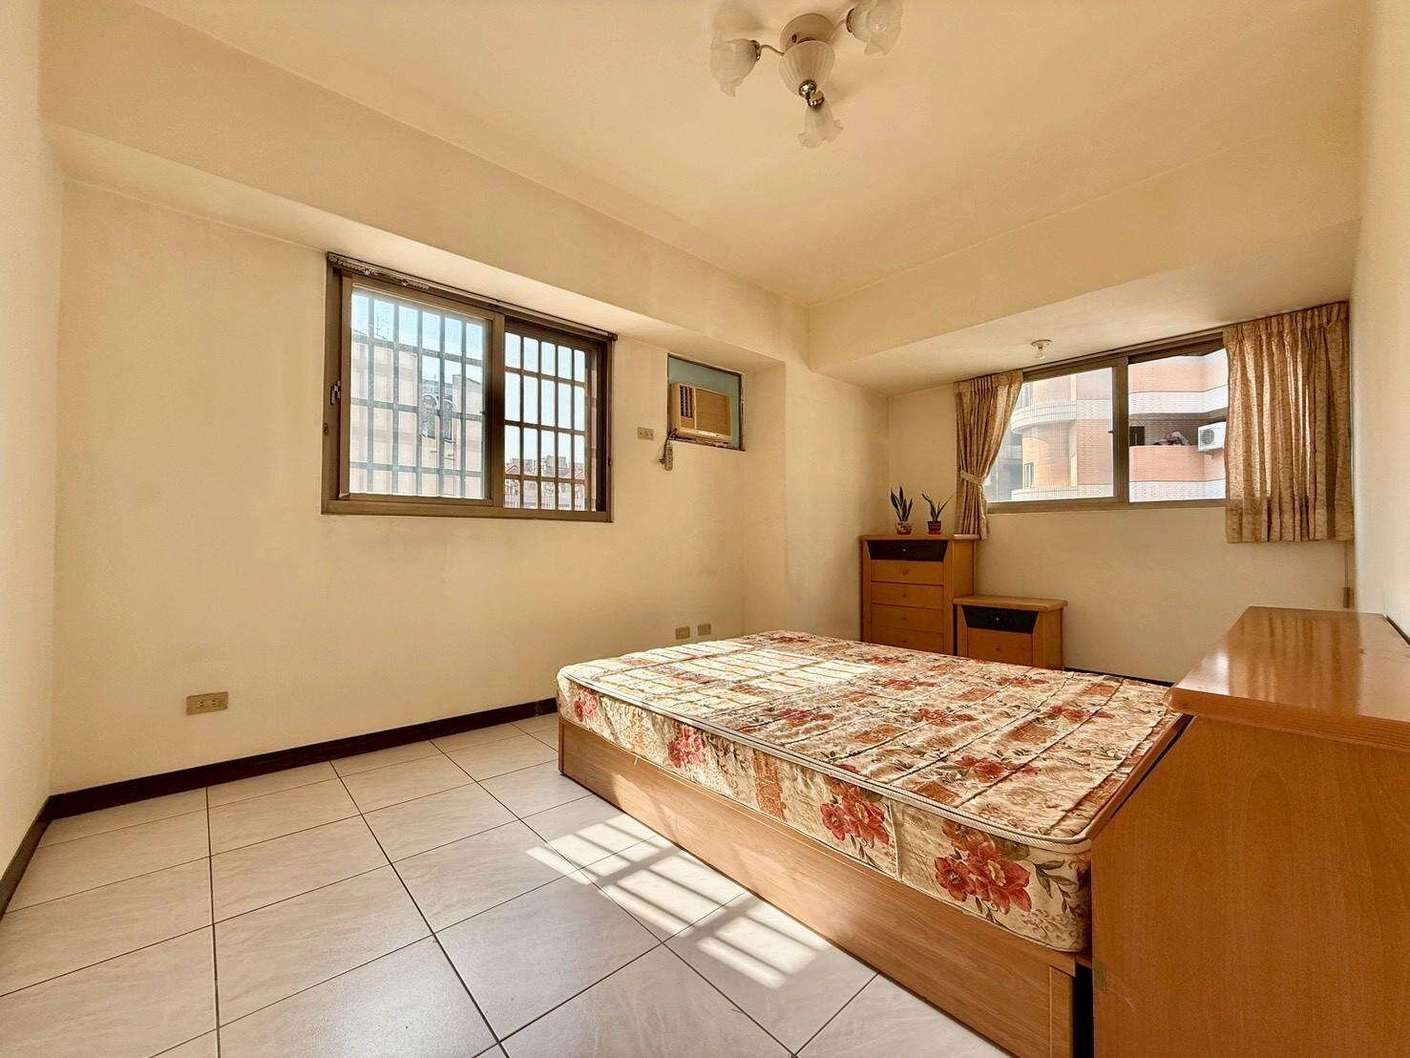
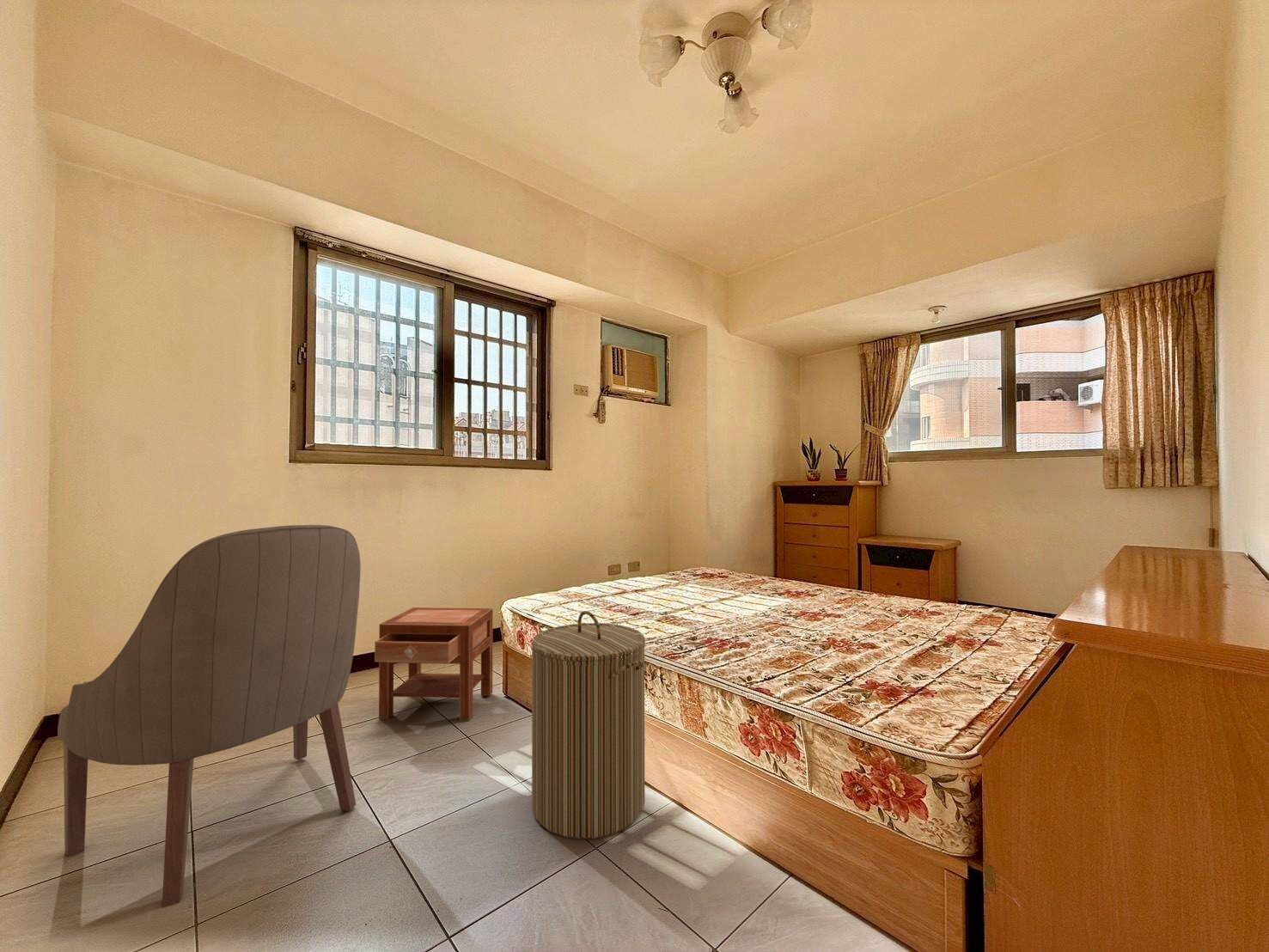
+ laundry hamper [530,610,646,840]
+ nightstand [374,607,494,722]
+ chair [57,524,362,908]
